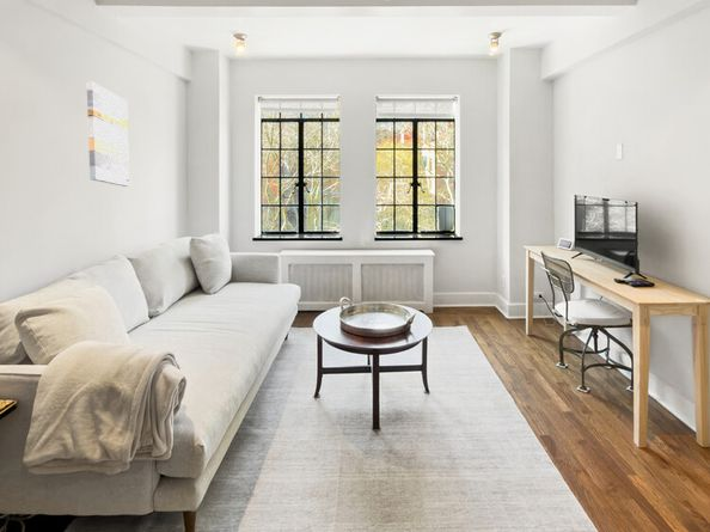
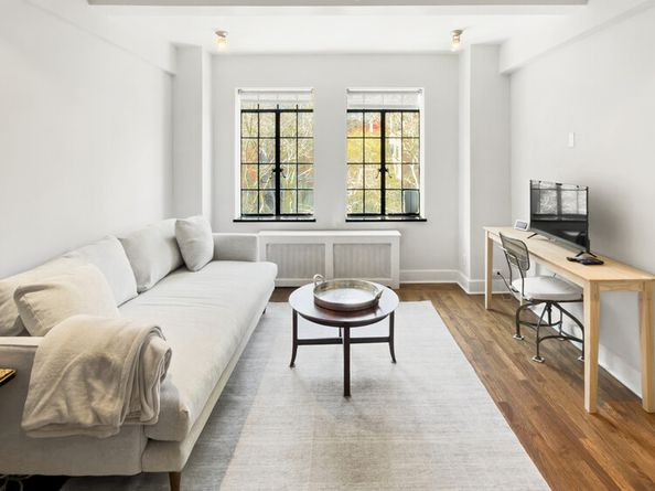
- wall art [86,80,130,188]
